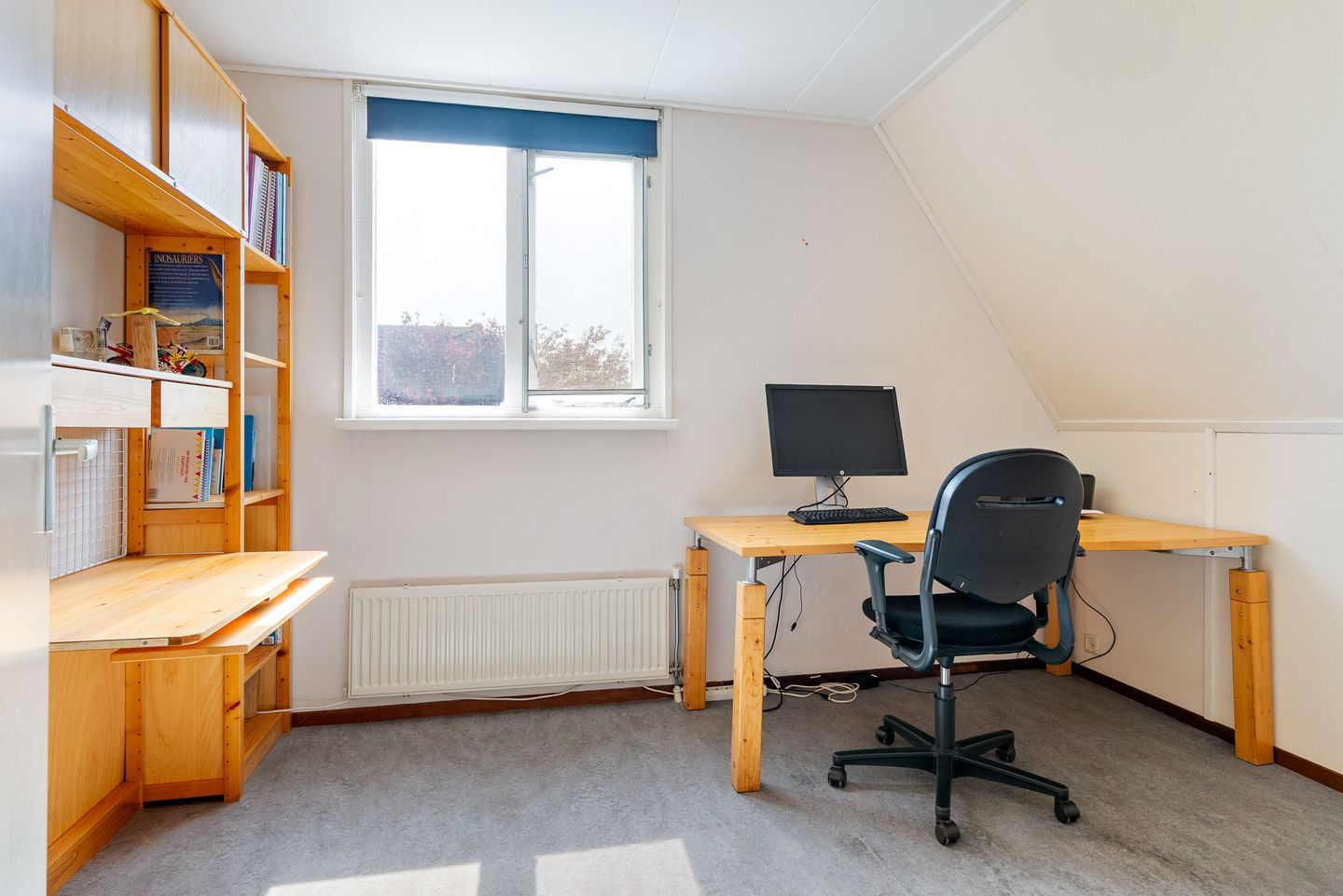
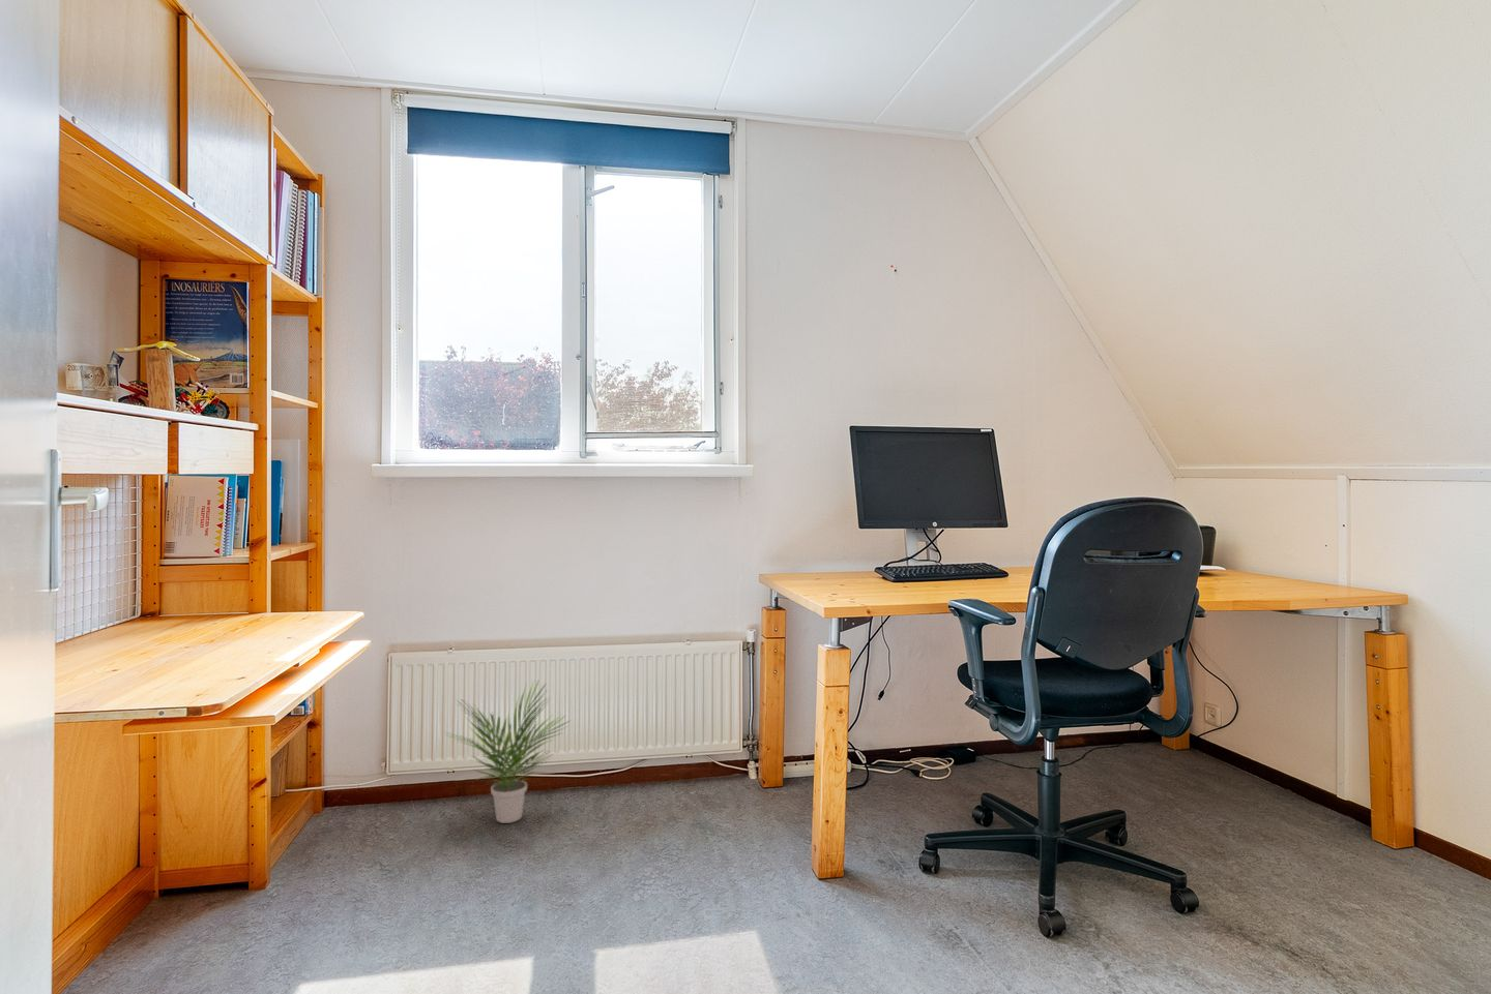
+ potted plant [444,679,573,824]
